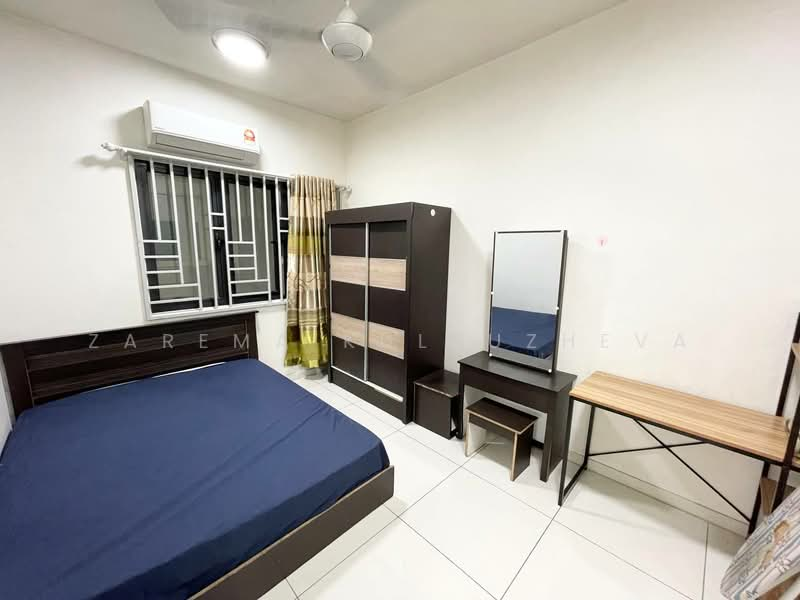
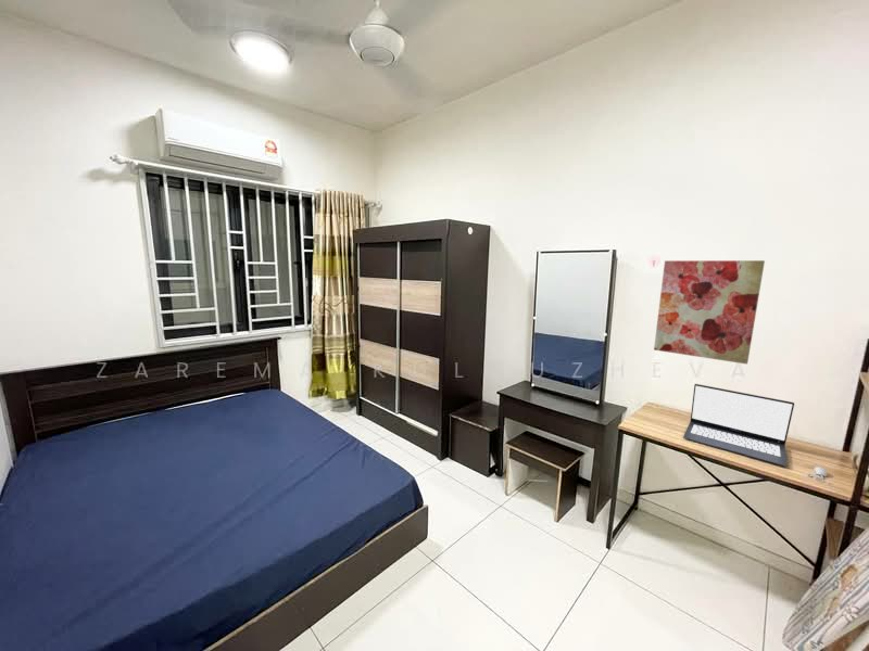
+ computer mouse [805,465,830,485]
+ wall art [653,259,766,366]
+ laptop [682,383,795,468]
